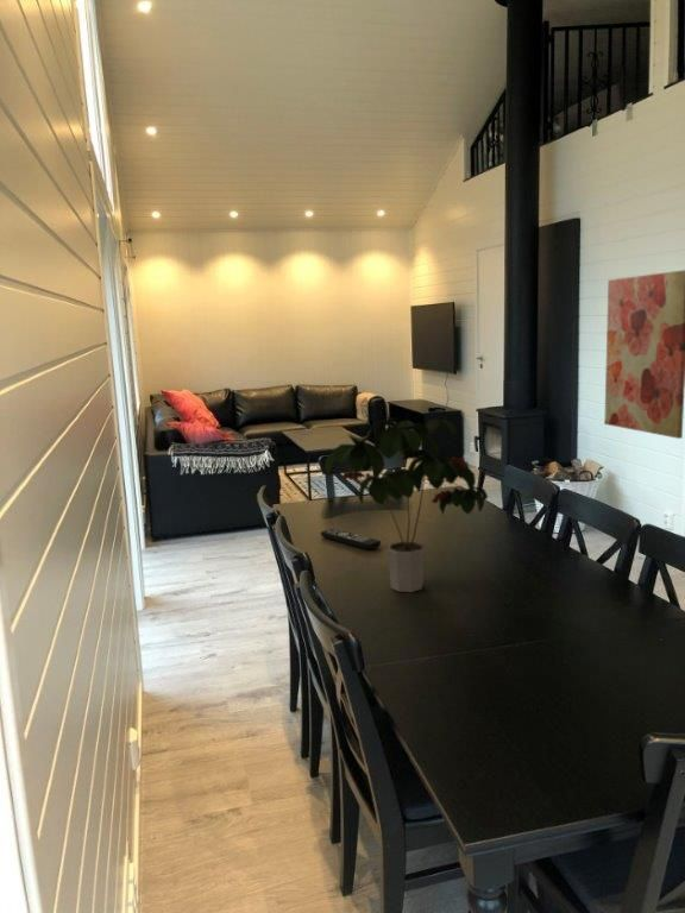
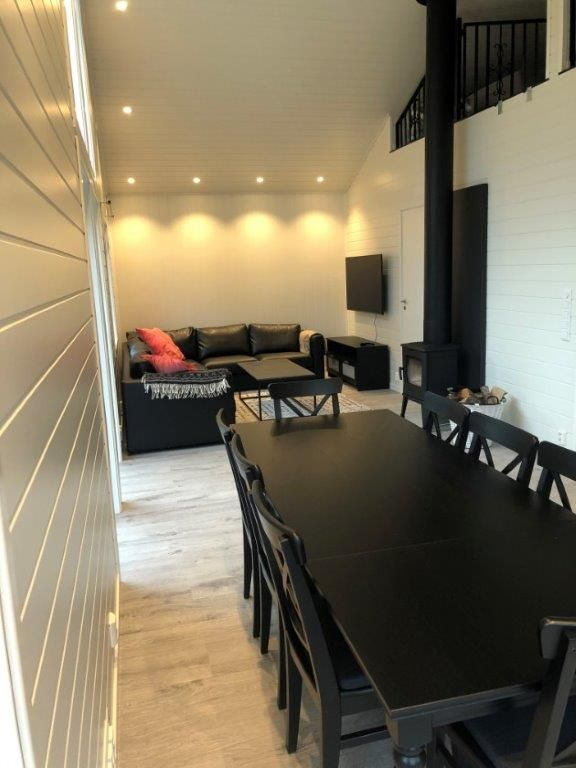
- wall art [603,269,685,440]
- remote control [320,528,382,550]
- potted plant [323,418,489,593]
